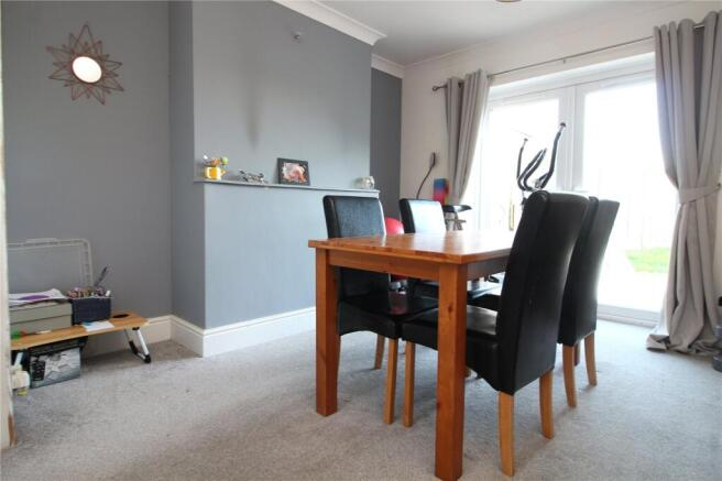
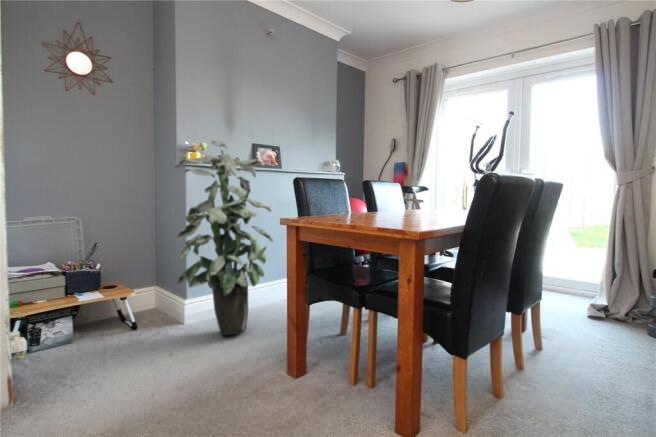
+ indoor plant [176,140,274,336]
